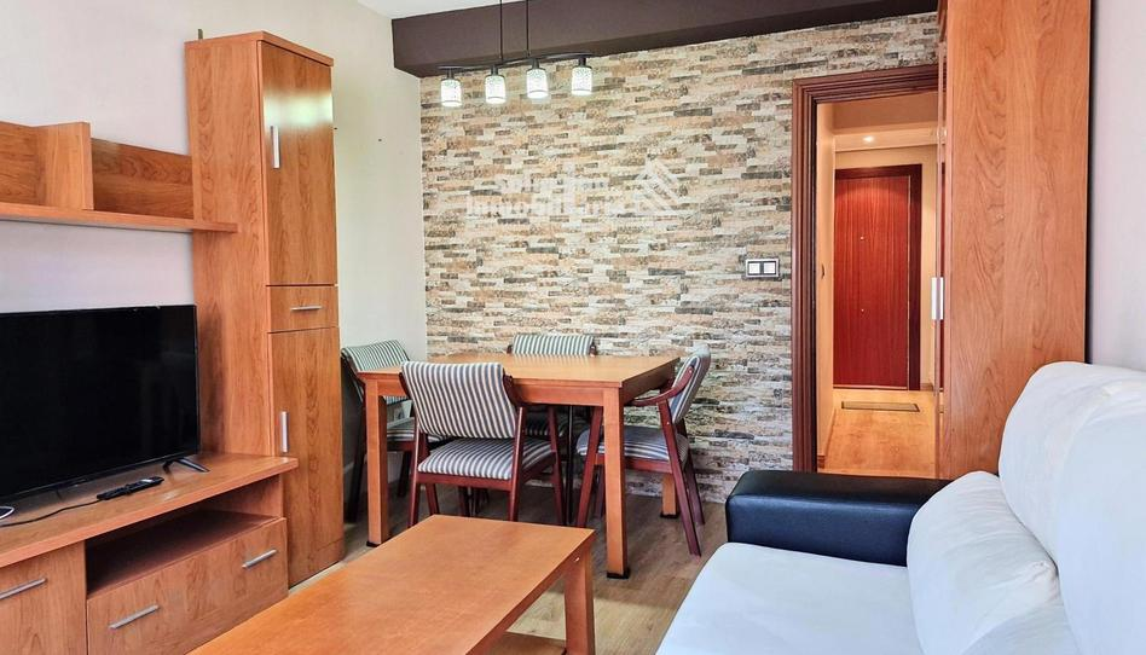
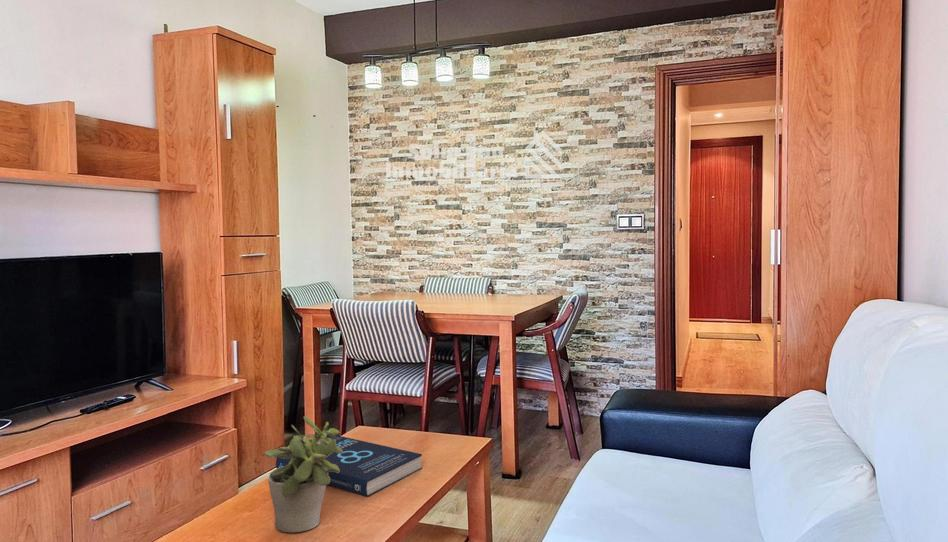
+ book [275,434,423,498]
+ potted plant [263,416,343,534]
